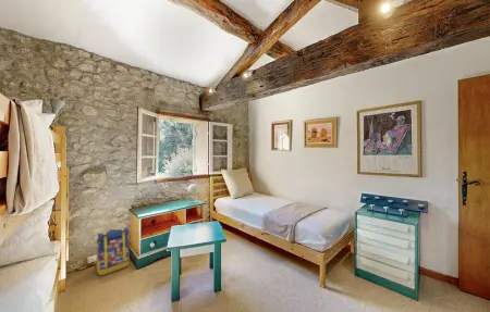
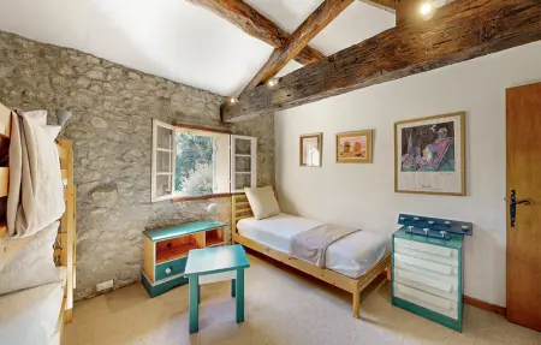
- backpack [95,227,131,276]
